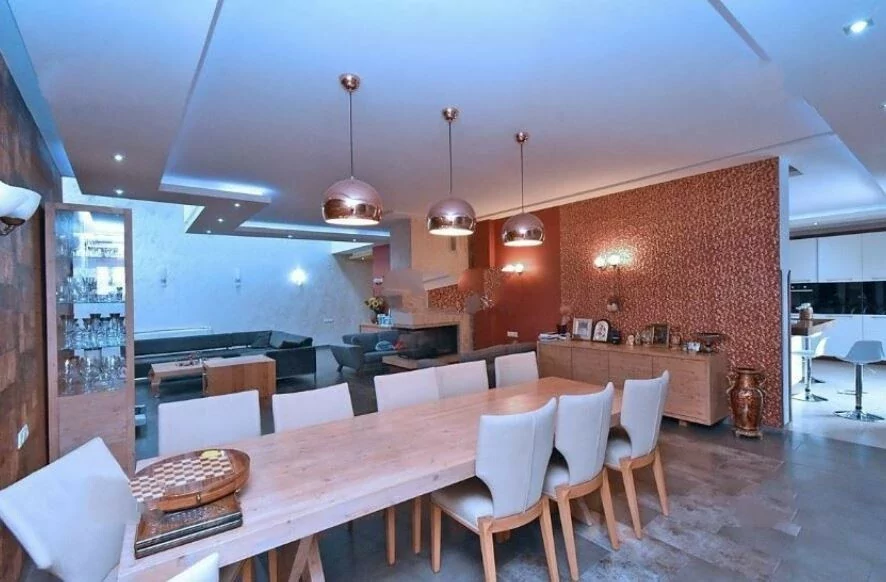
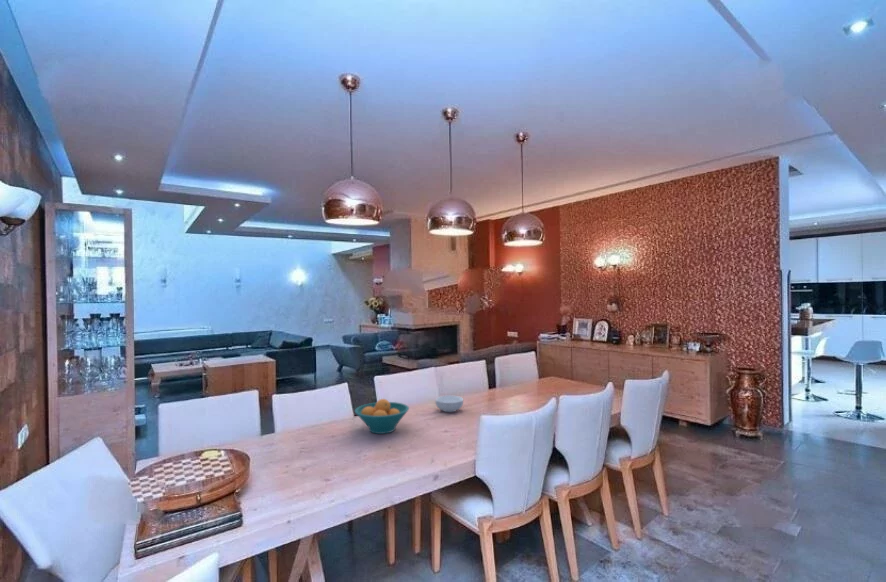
+ cereal bowl [434,394,464,413]
+ fruit bowl [354,398,410,435]
